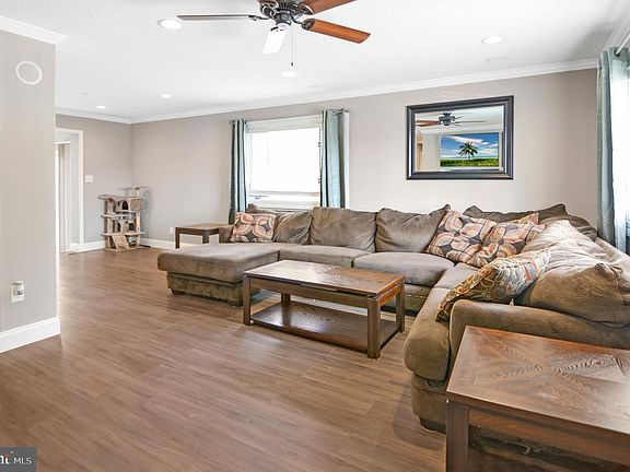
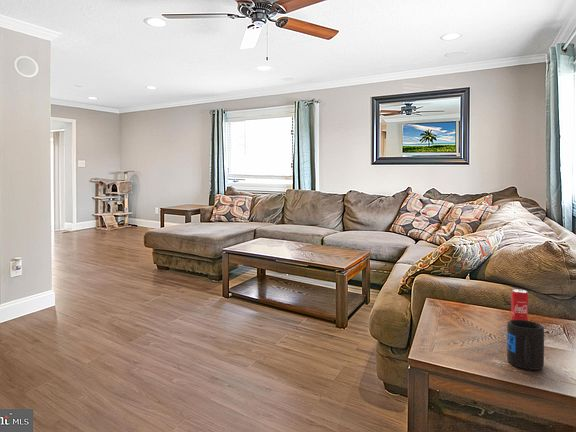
+ beverage can [510,288,529,321]
+ mug [506,319,545,371]
